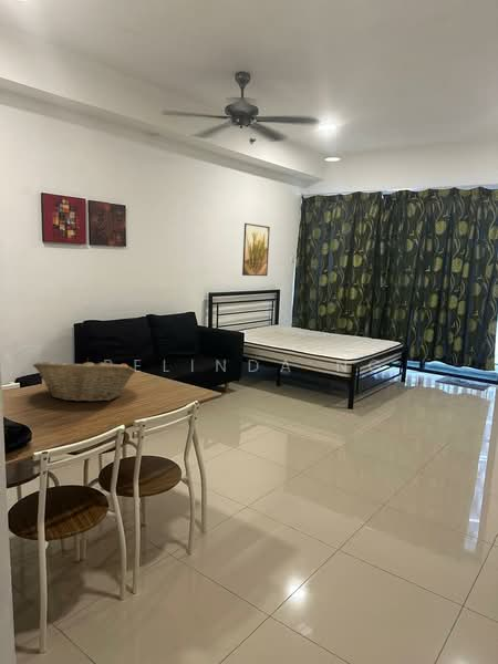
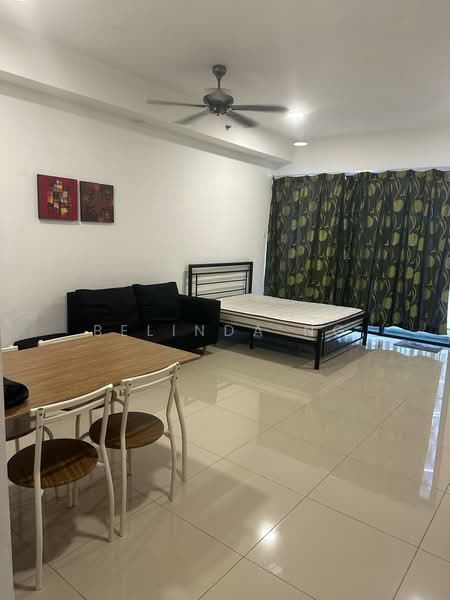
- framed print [241,222,271,277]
- fruit basket [32,356,137,403]
